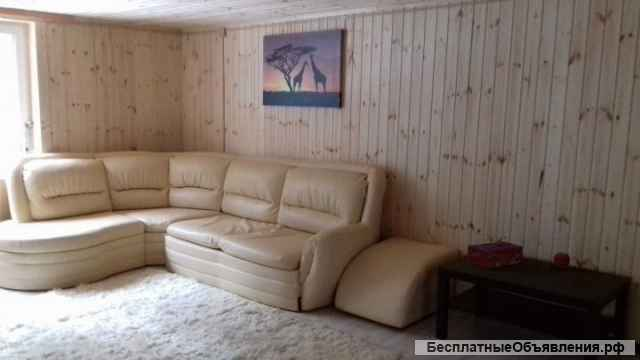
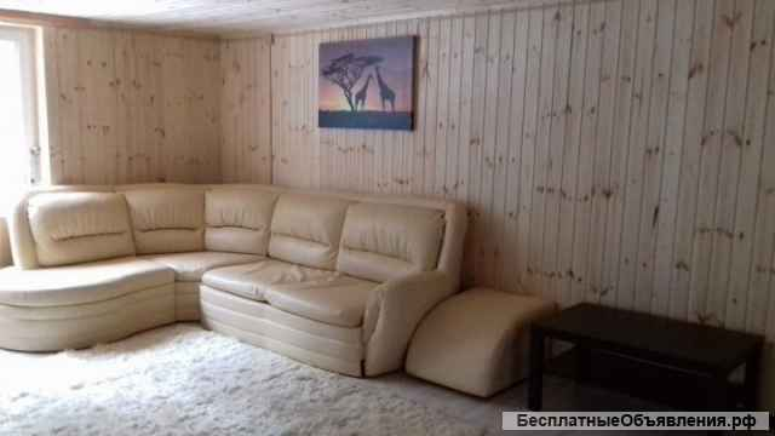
- fruit [553,252,571,270]
- tissue box [466,240,524,269]
